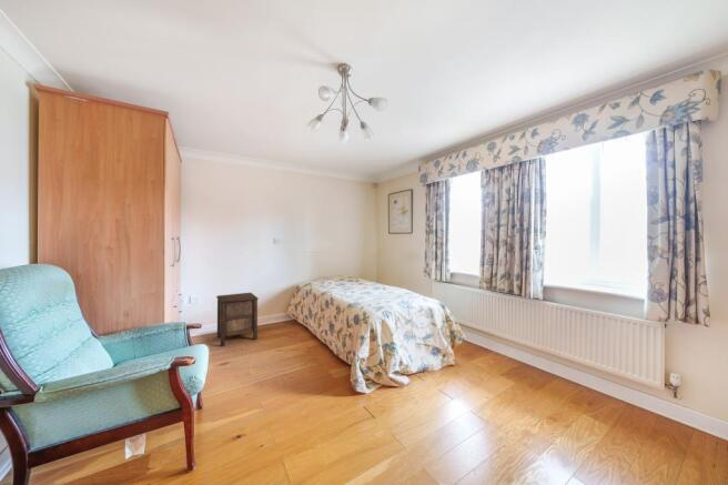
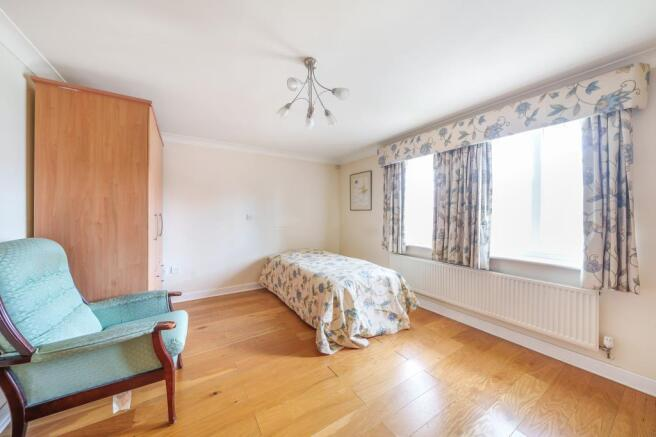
- nightstand [215,292,260,347]
